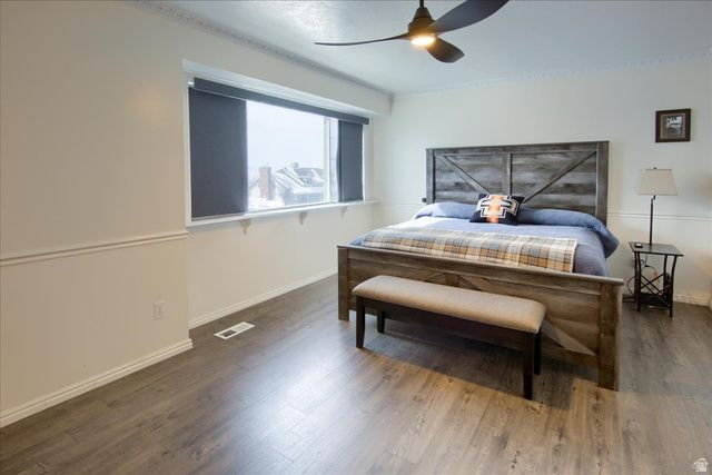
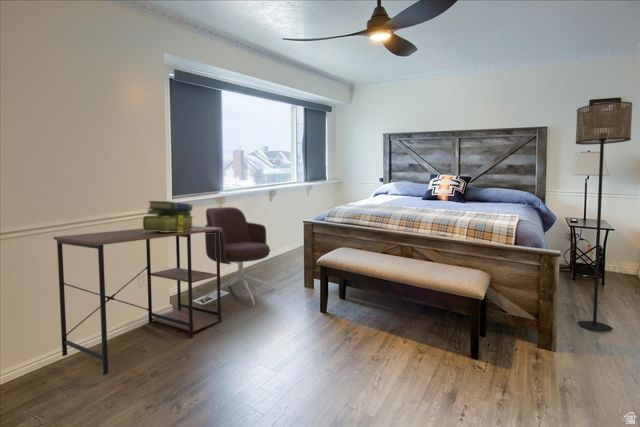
+ office chair [202,206,276,307]
+ floor lamp [575,101,633,333]
+ desk [52,225,222,376]
+ stack of books [142,200,195,232]
